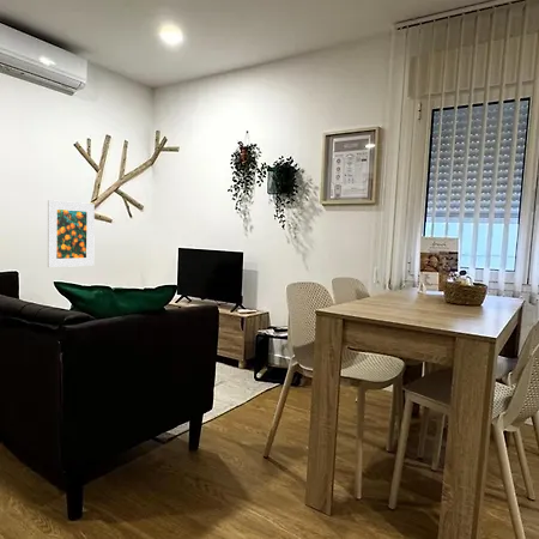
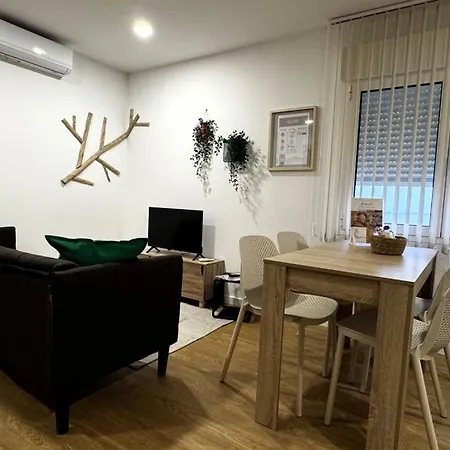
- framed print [47,199,96,268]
